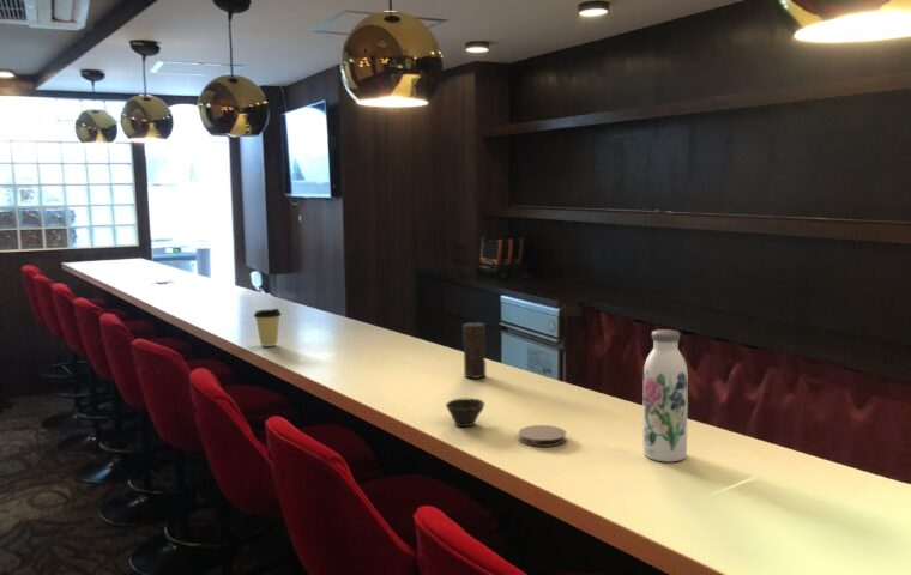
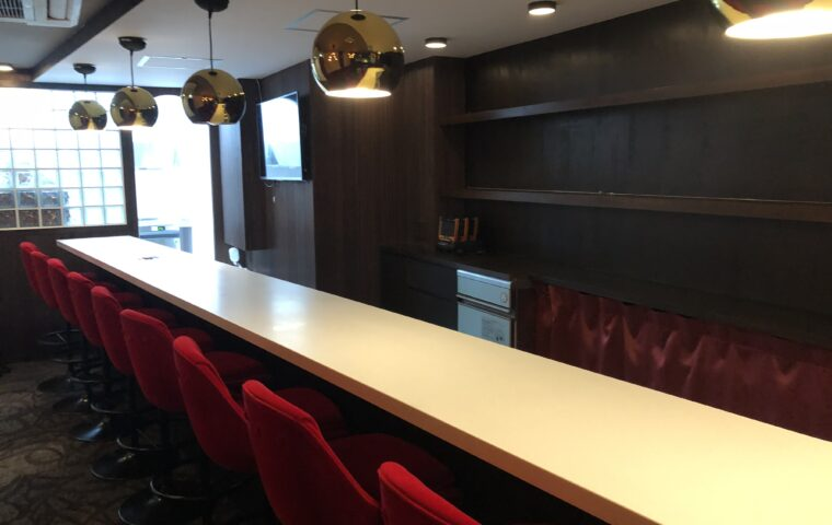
- candle [463,322,487,380]
- coaster [518,424,567,448]
- coffee cup [253,308,283,347]
- water bottle [641,328,689,464]
- cup [445,397,487,428]
